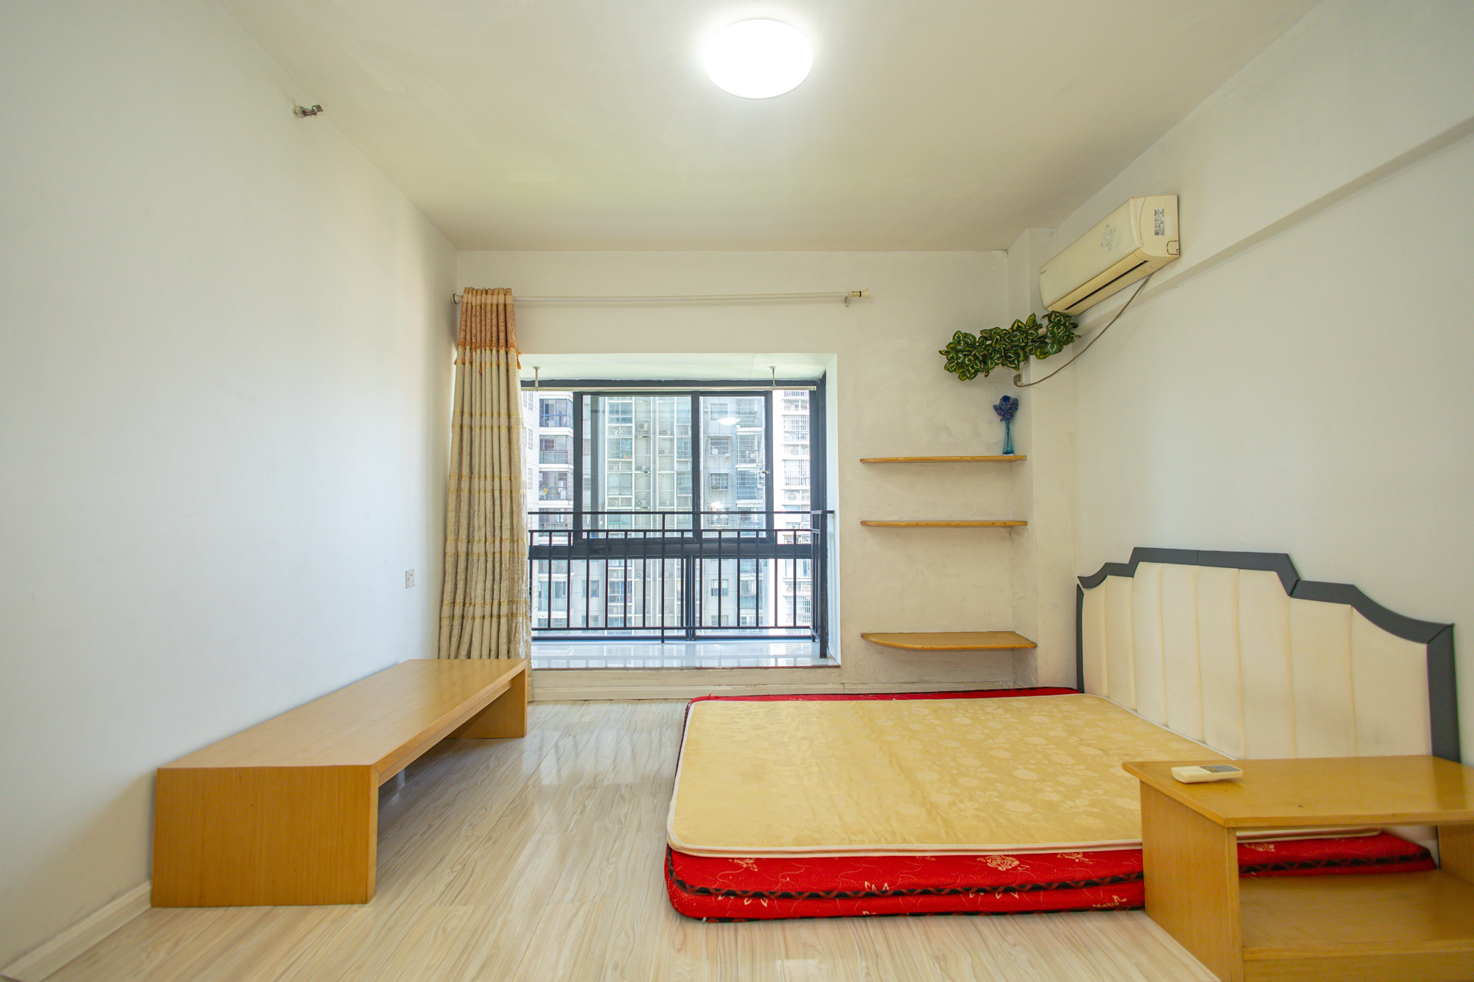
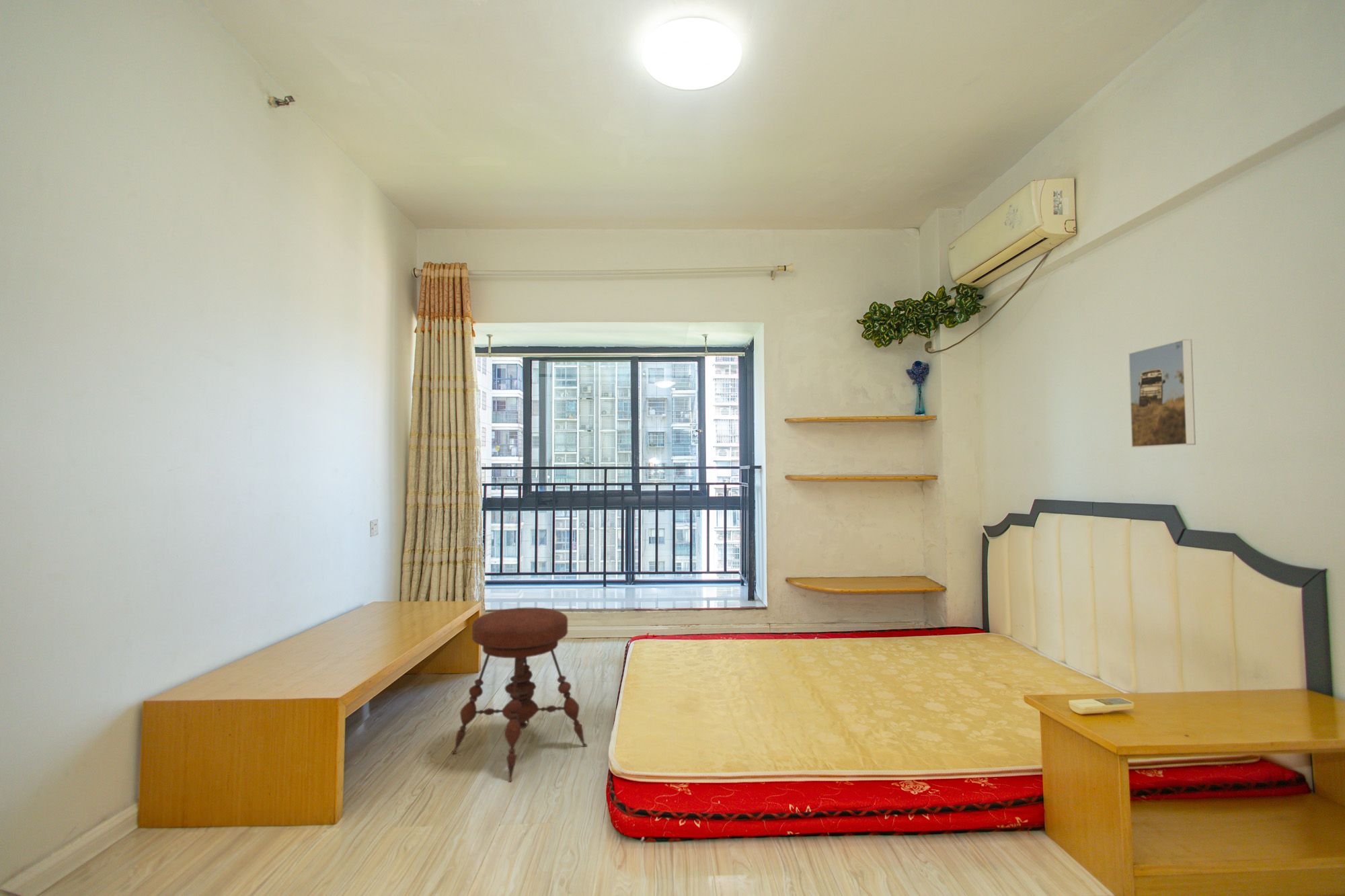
+ stool [451,607,588,783]
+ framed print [1128,338,1196,448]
